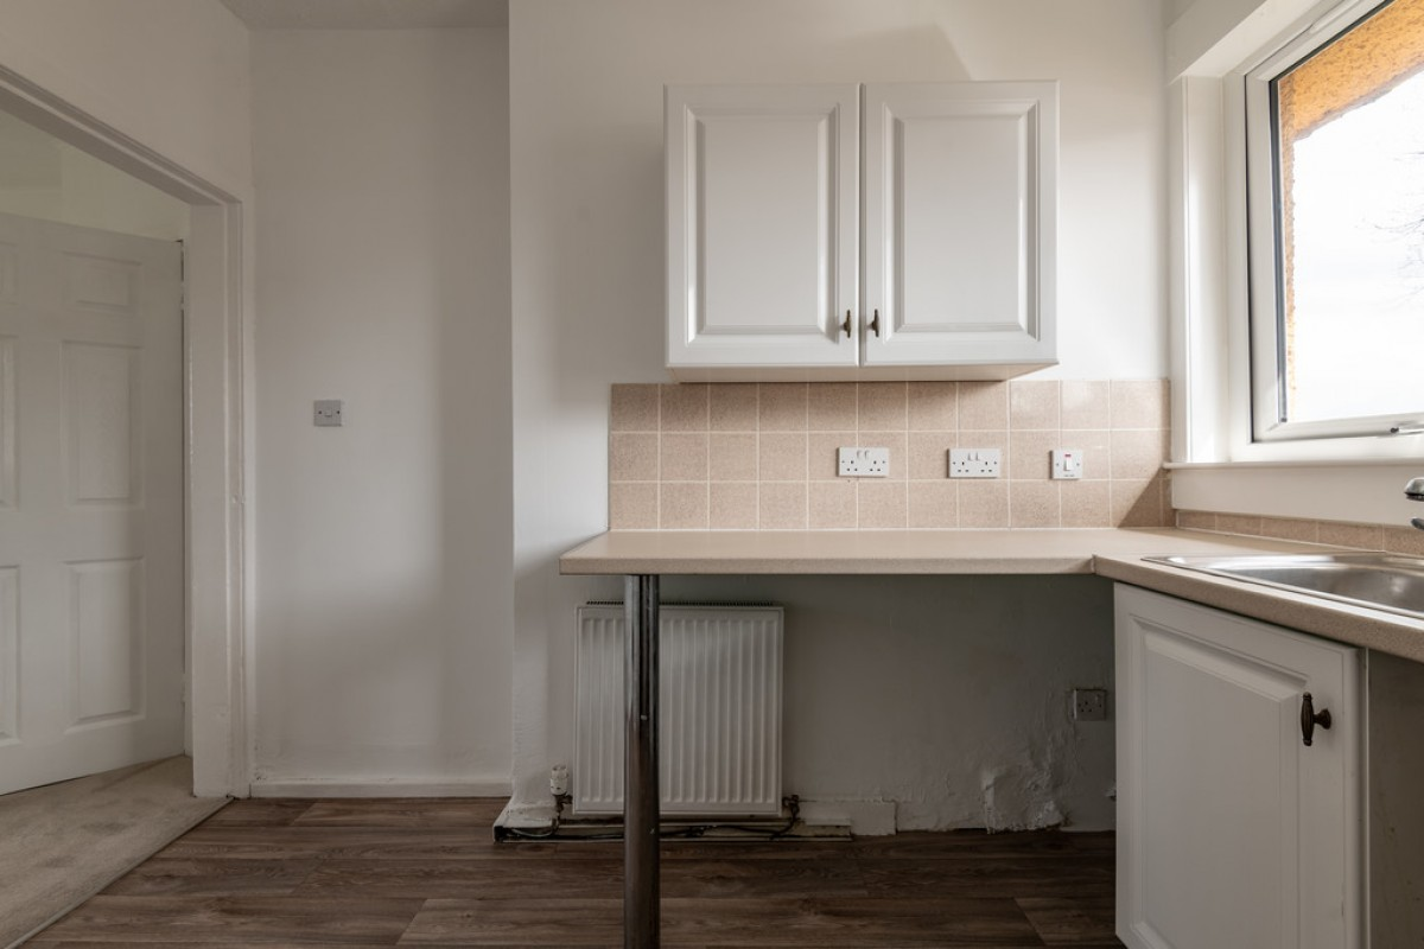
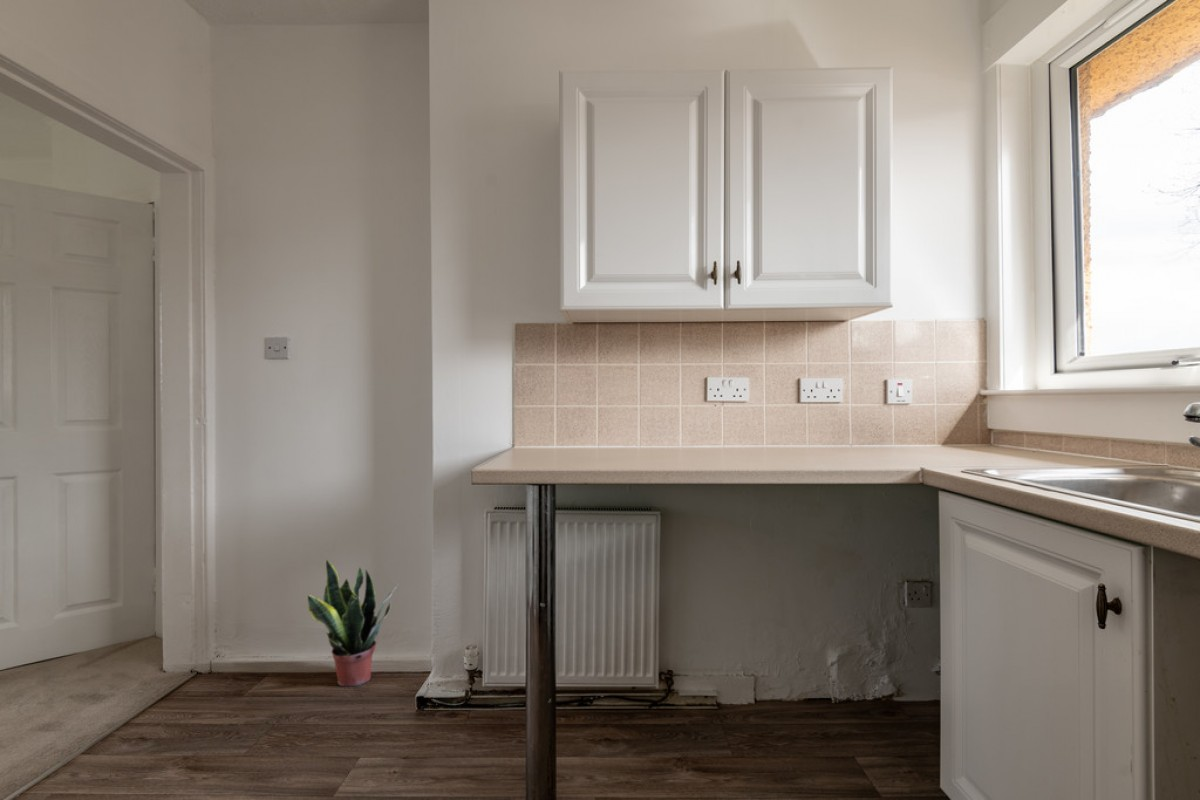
+ potted plant [307,558,400,687]
